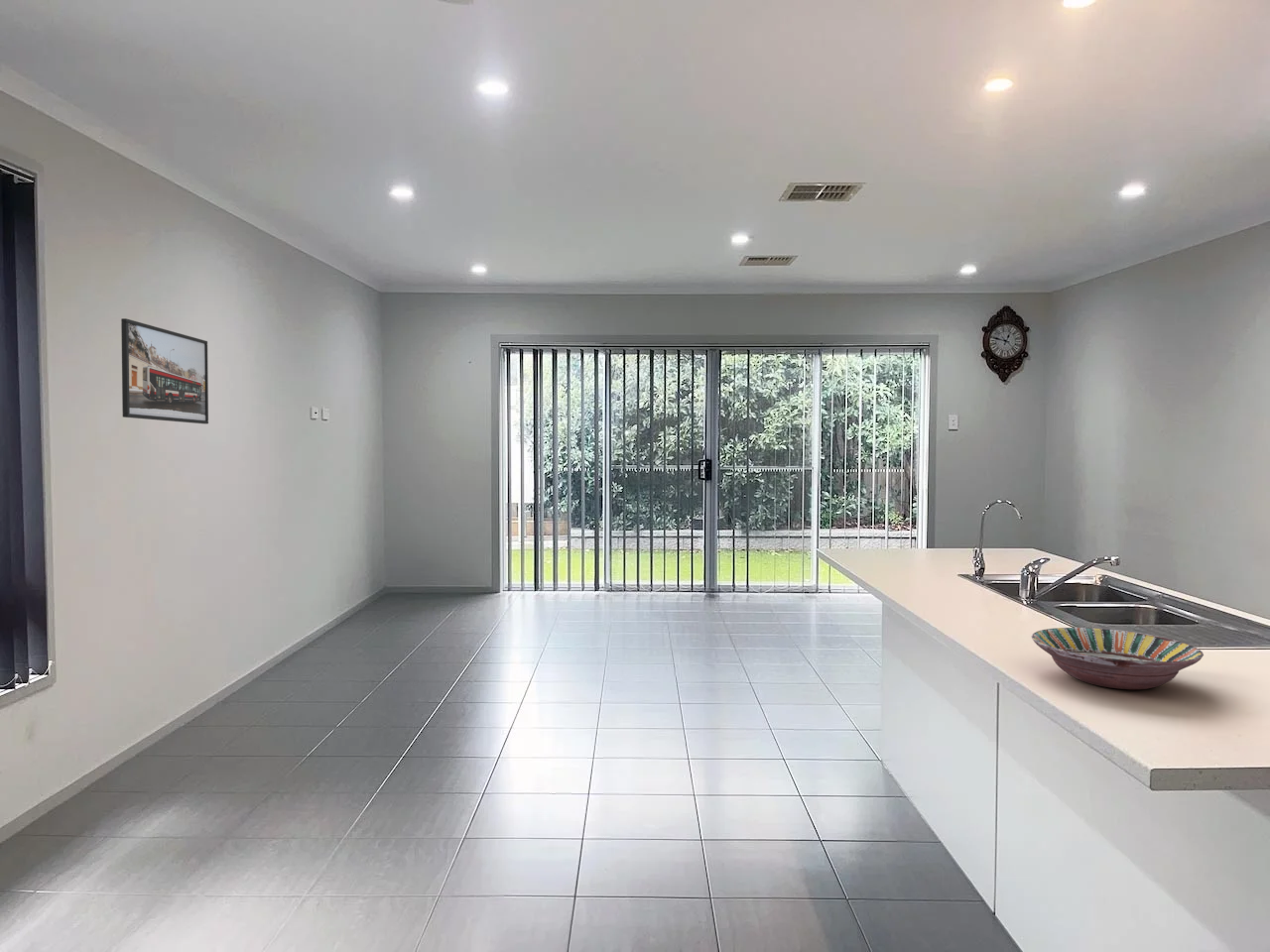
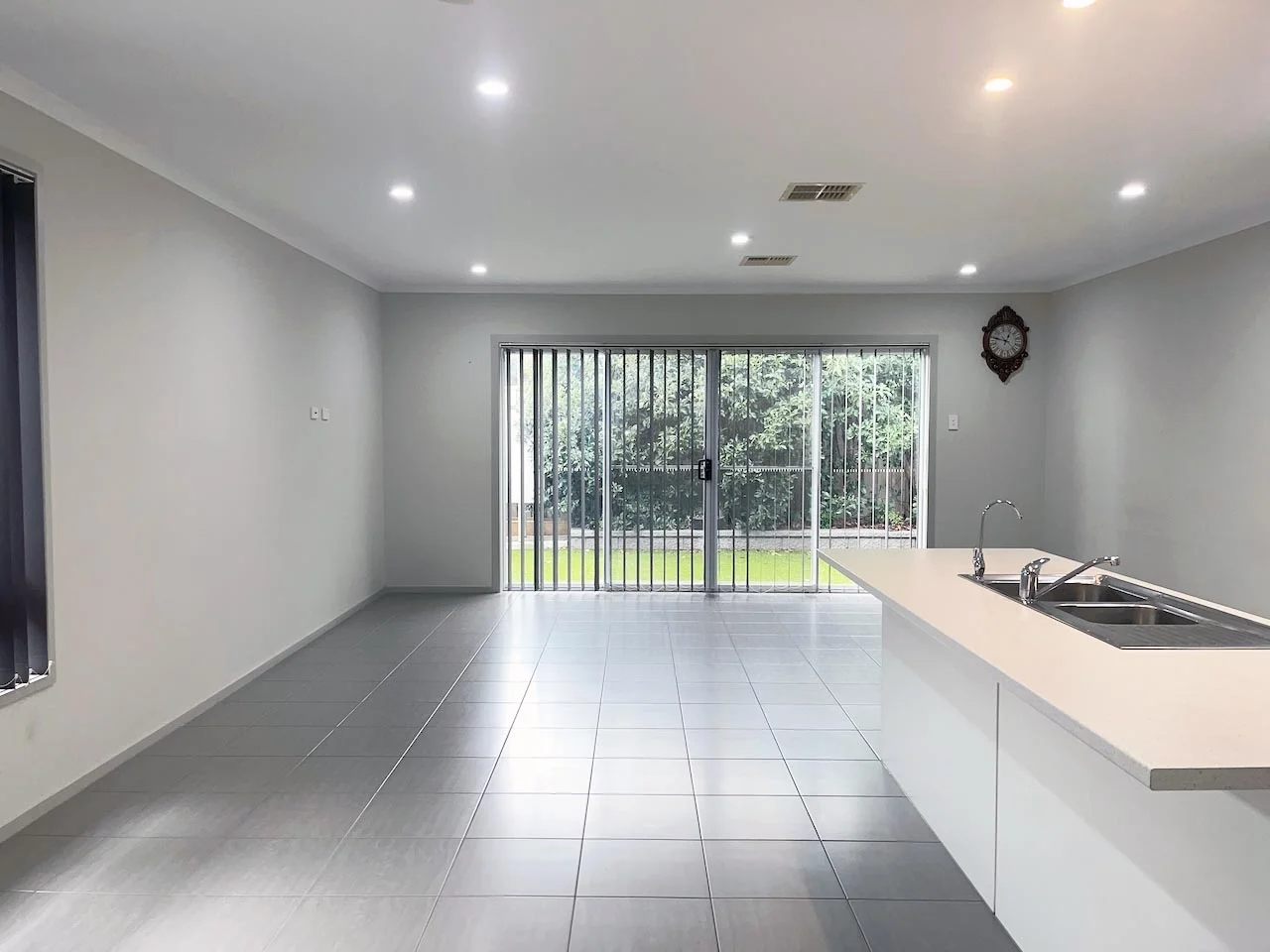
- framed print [120,317,209,424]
- serving bowl [1031,627,1205,690]
